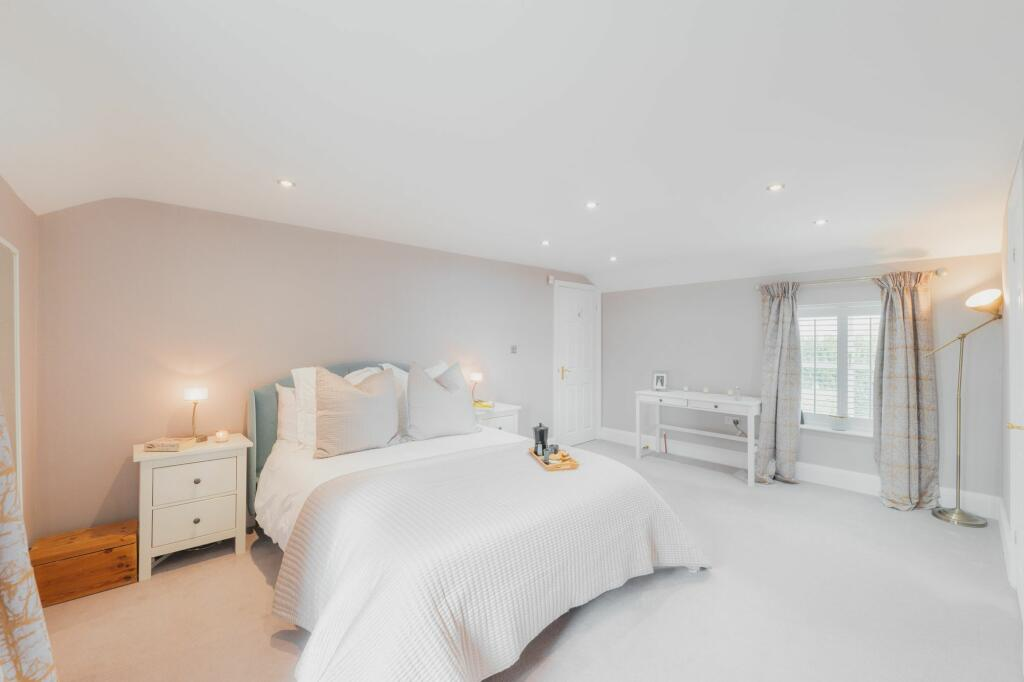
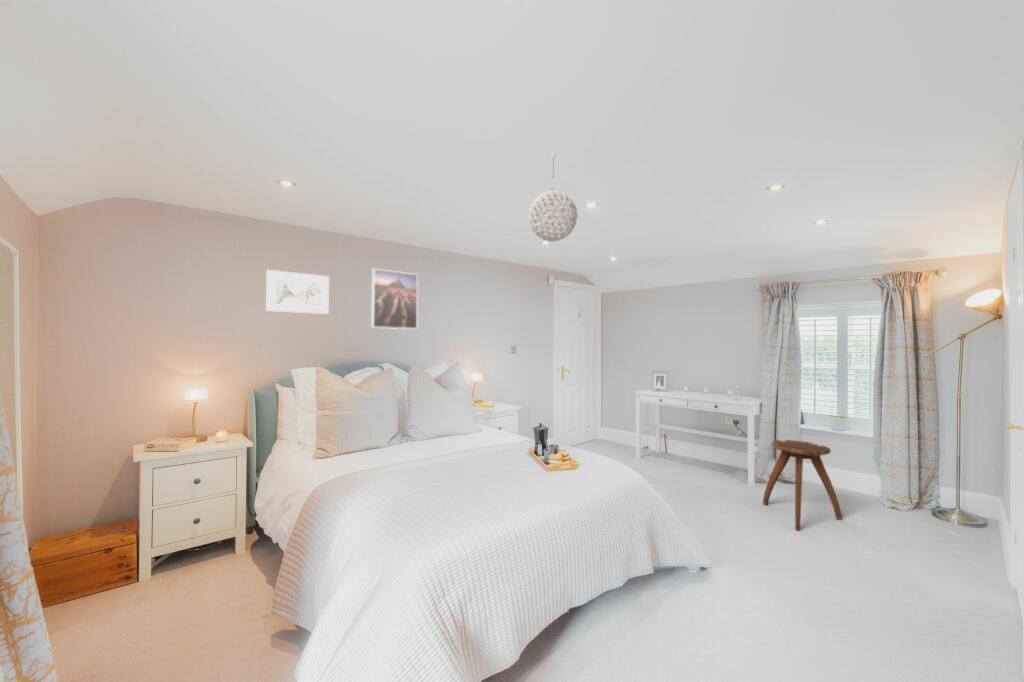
+ stool [762,439,843,531]
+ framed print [265,269,330,315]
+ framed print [370,267,419,330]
+ pendant light [528,153,578,242]
